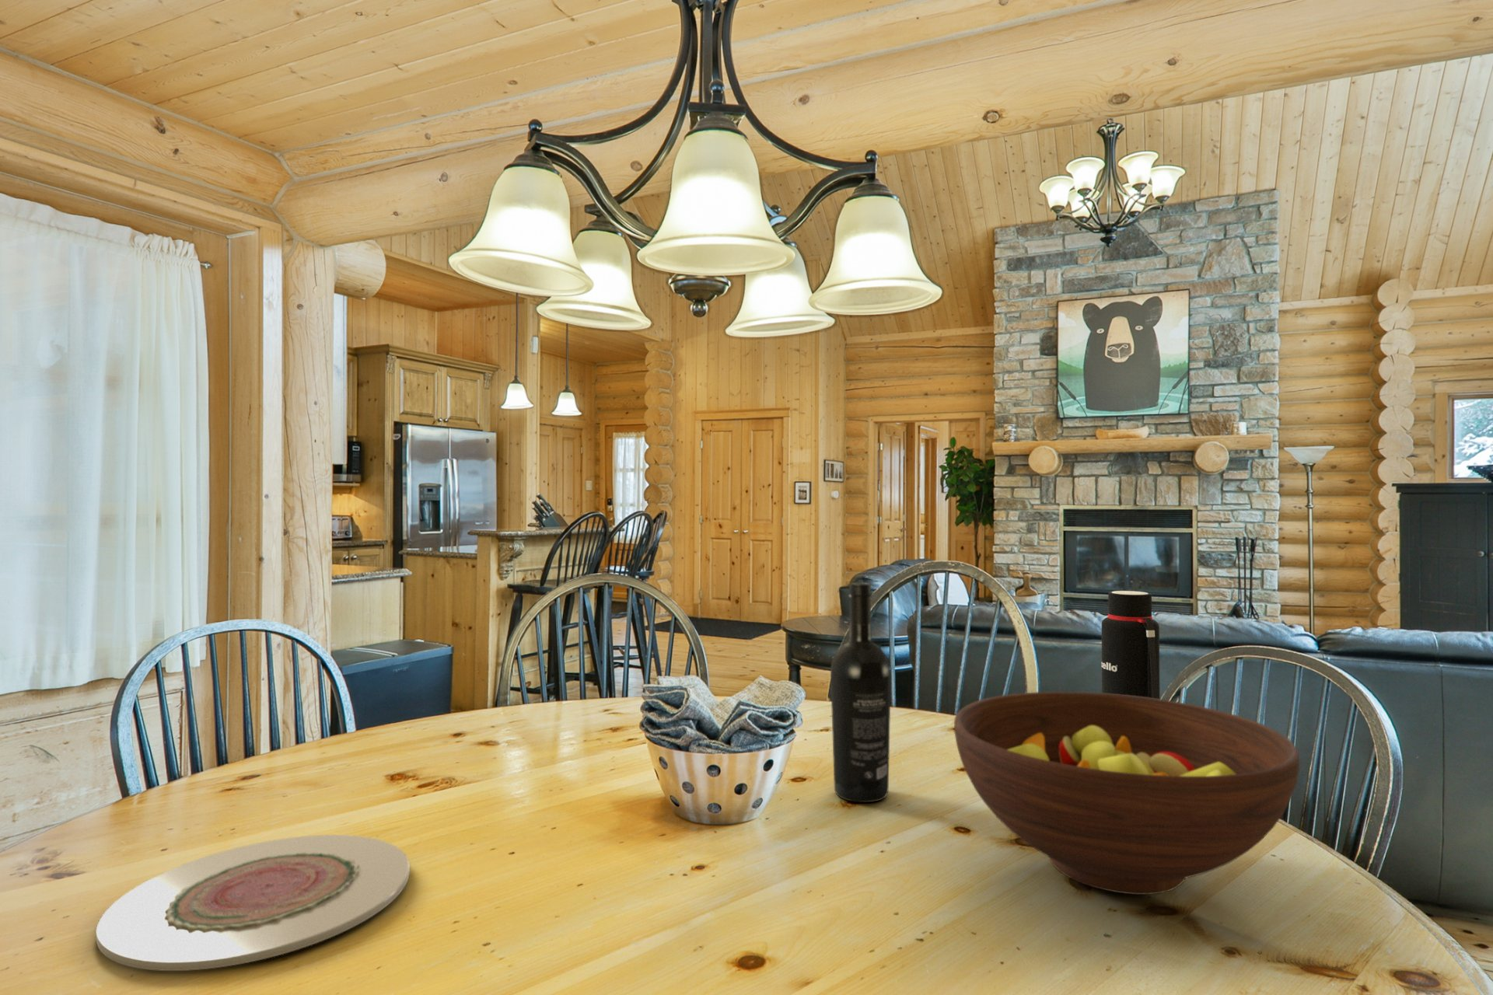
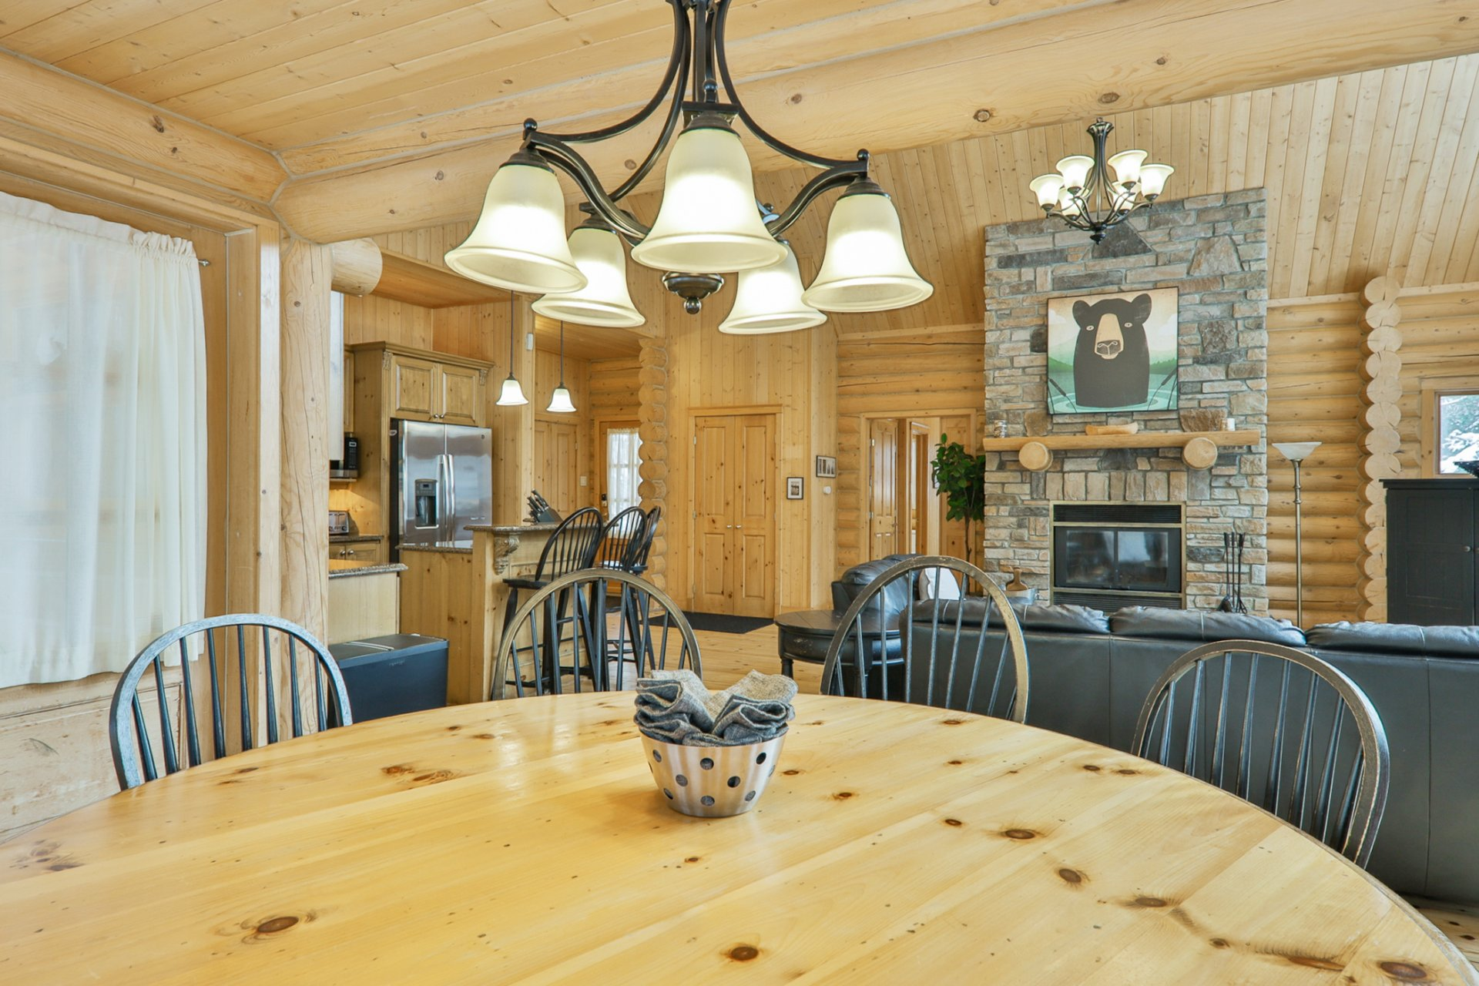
- plate [94,834,411,972]
- fruit bowl [953,691,1300,895]
- water bottle [1101,590,1160,698]
- wine bottle [830,582,892,803]
